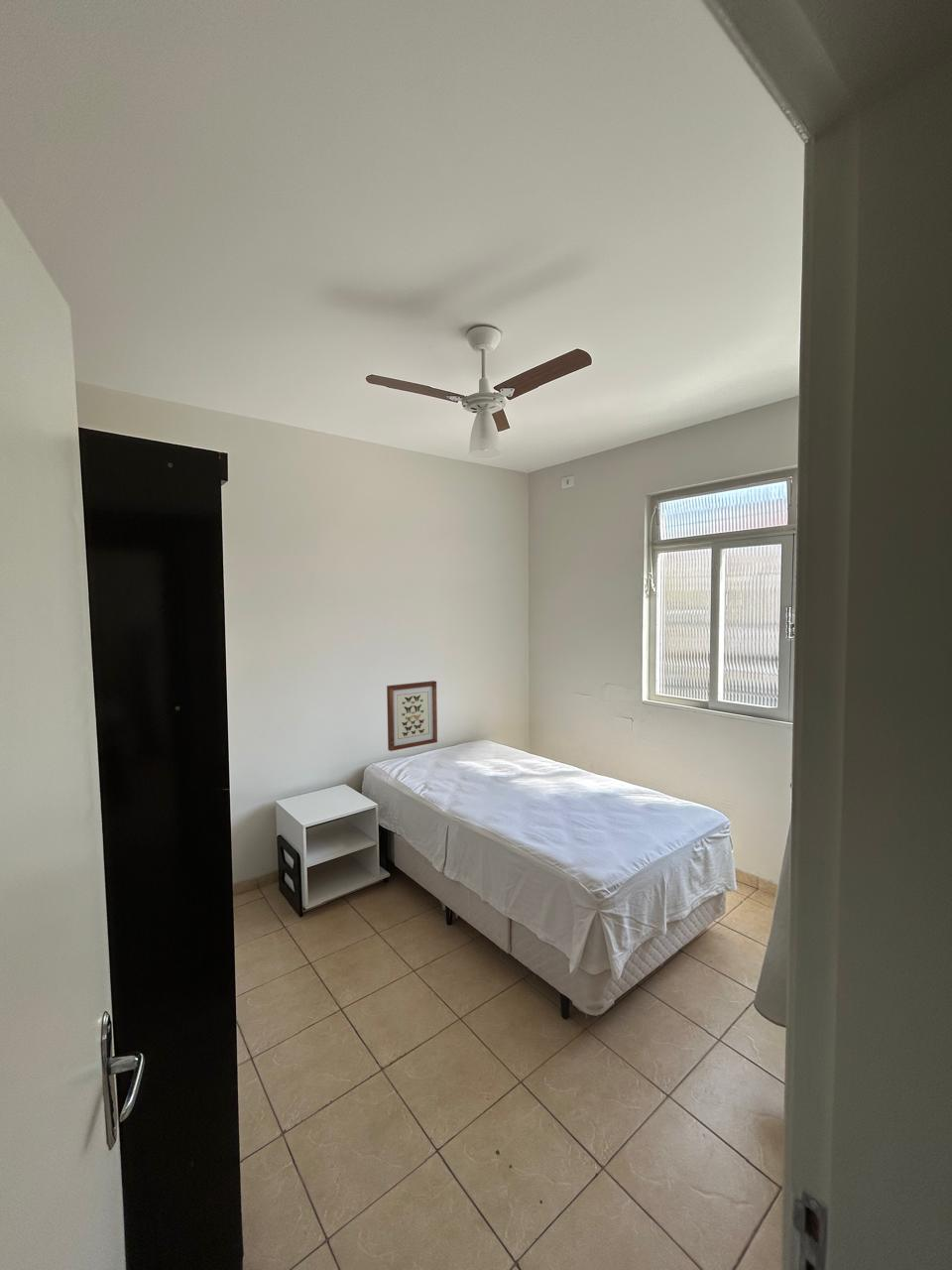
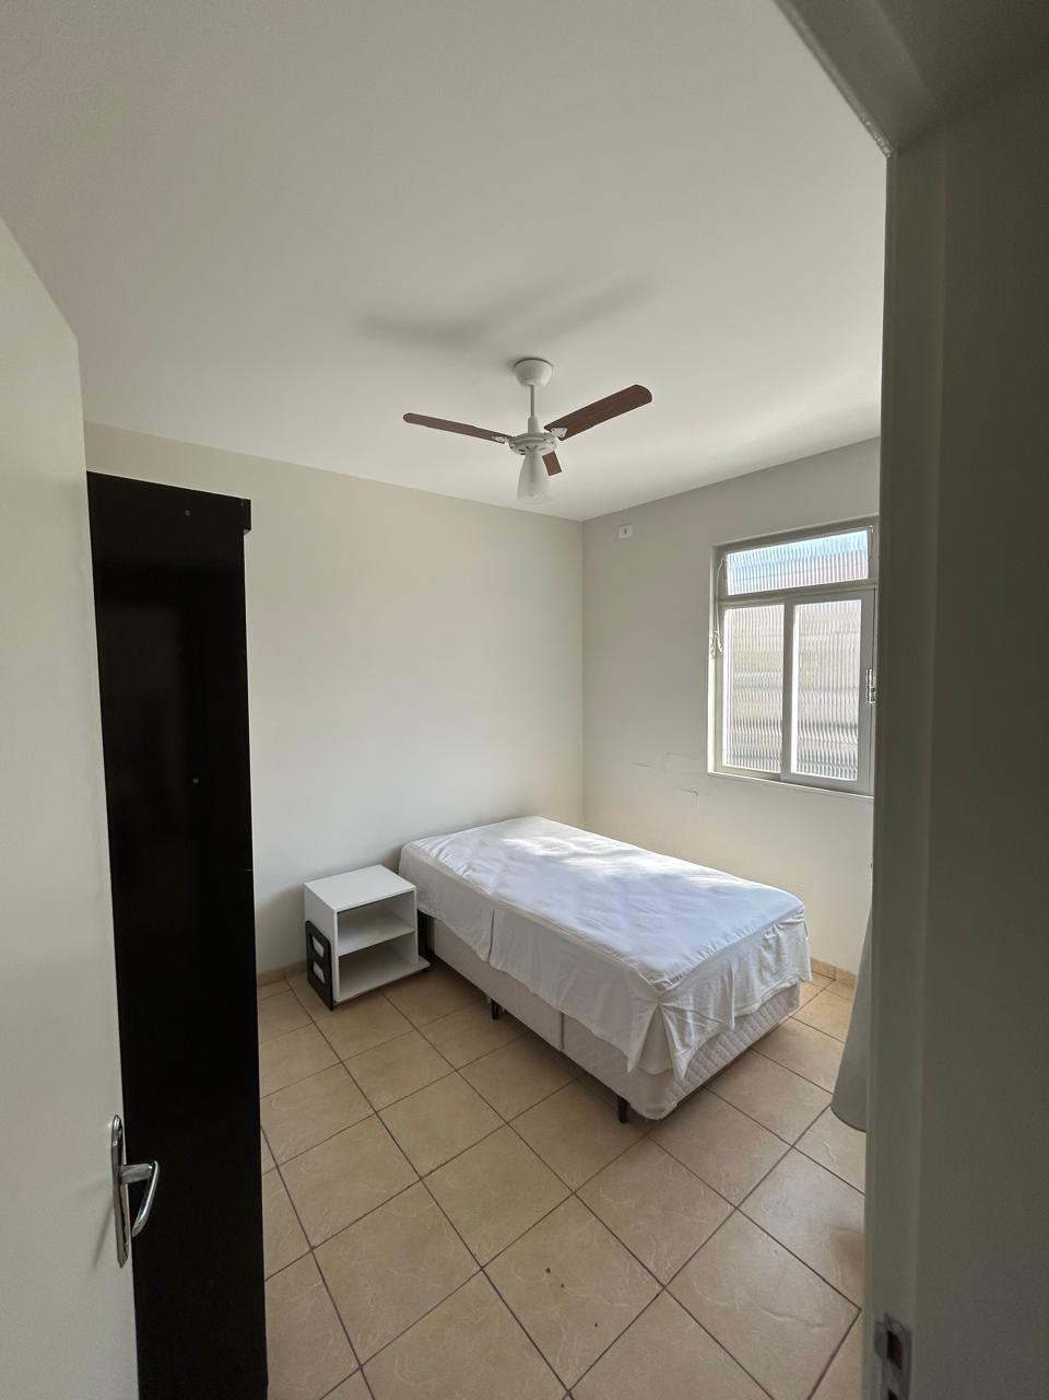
- wall art [386,680,438,752]
